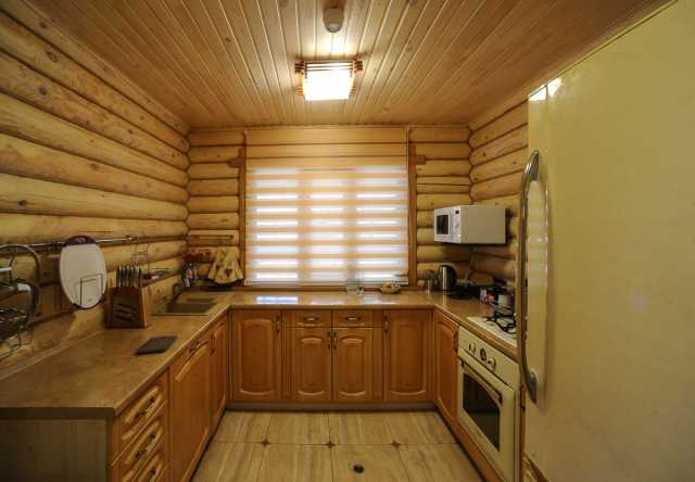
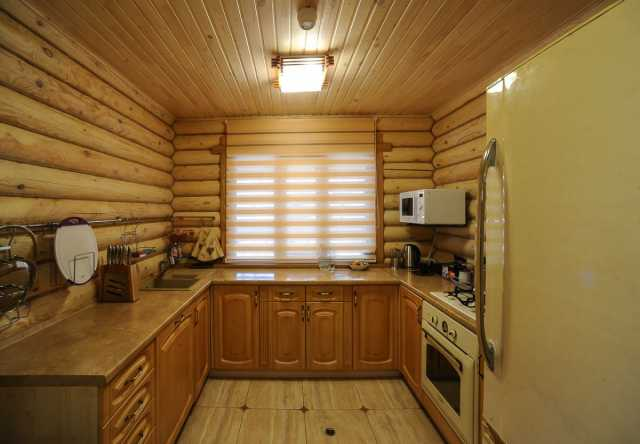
- cutting board [135,334,178,355]
